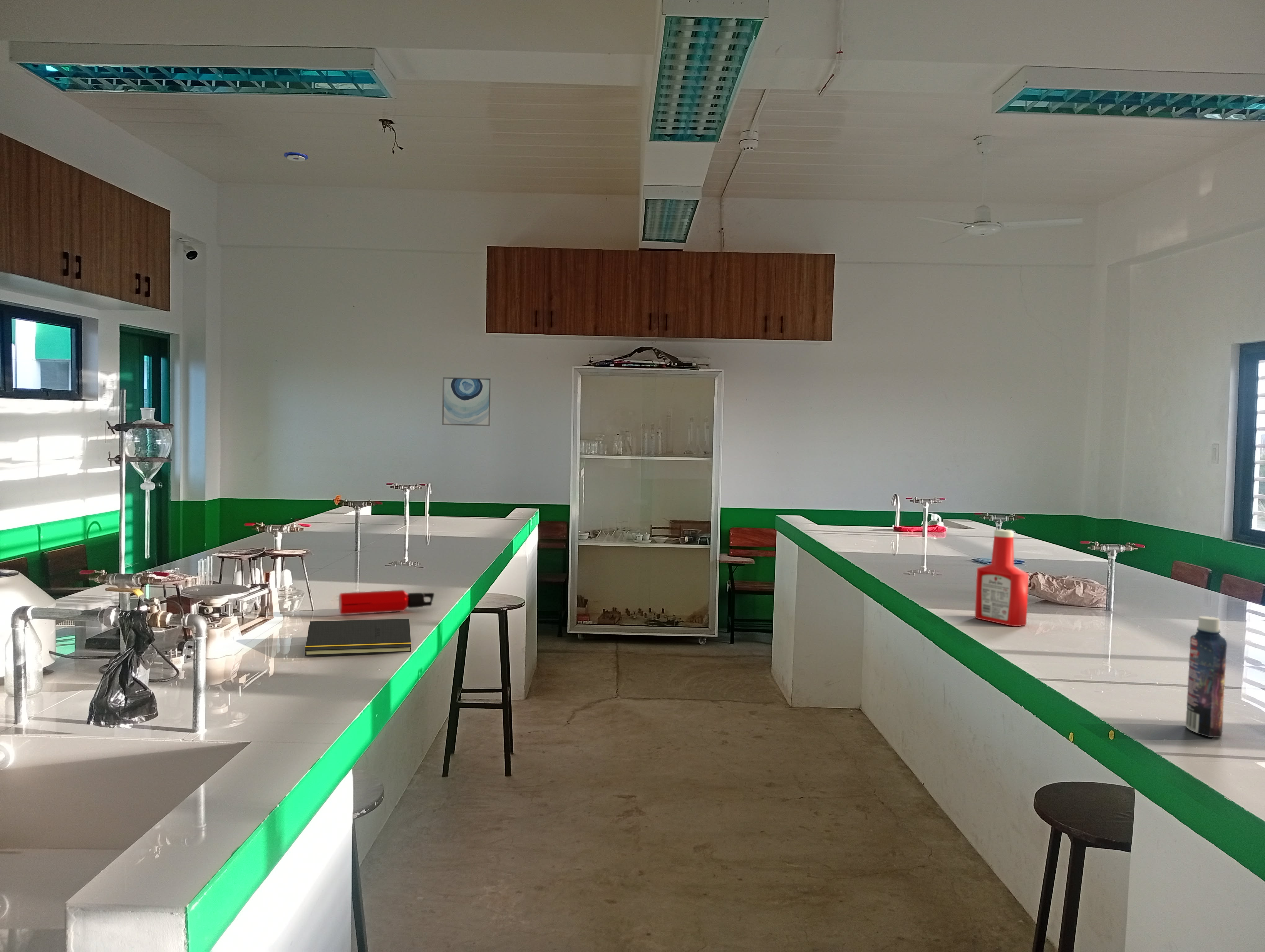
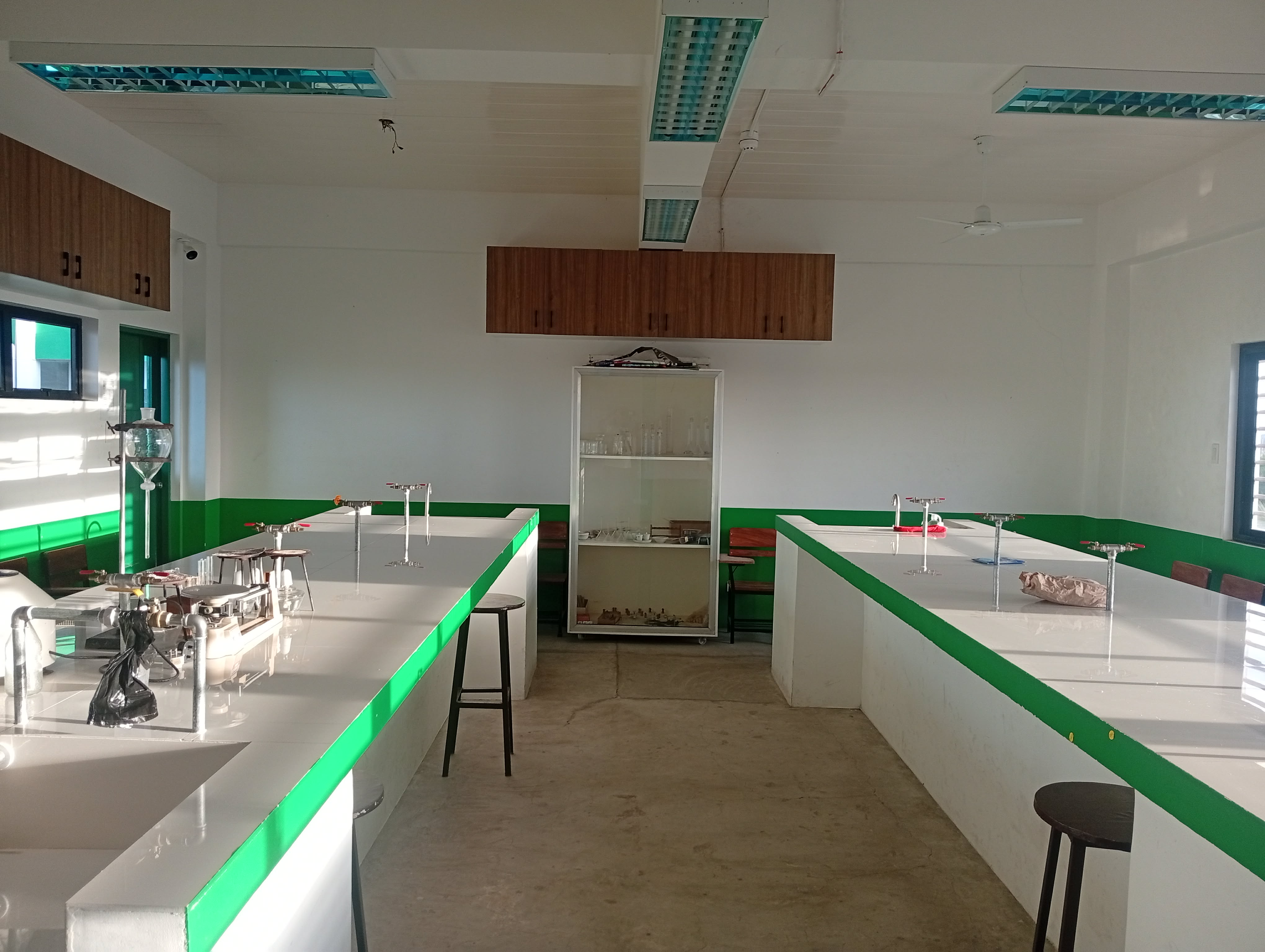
- wall art [442,377,492,427]
- bottle [1185,616,1227,738]
- water bottle [338,590,434,615]
- soap bottle [974,529,1029,627]
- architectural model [283,150,308,162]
- notepad [305,619,411,656]
